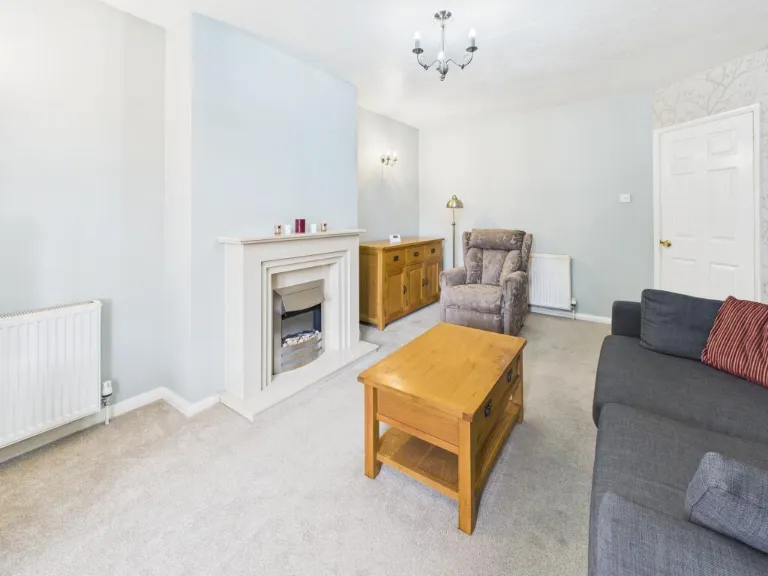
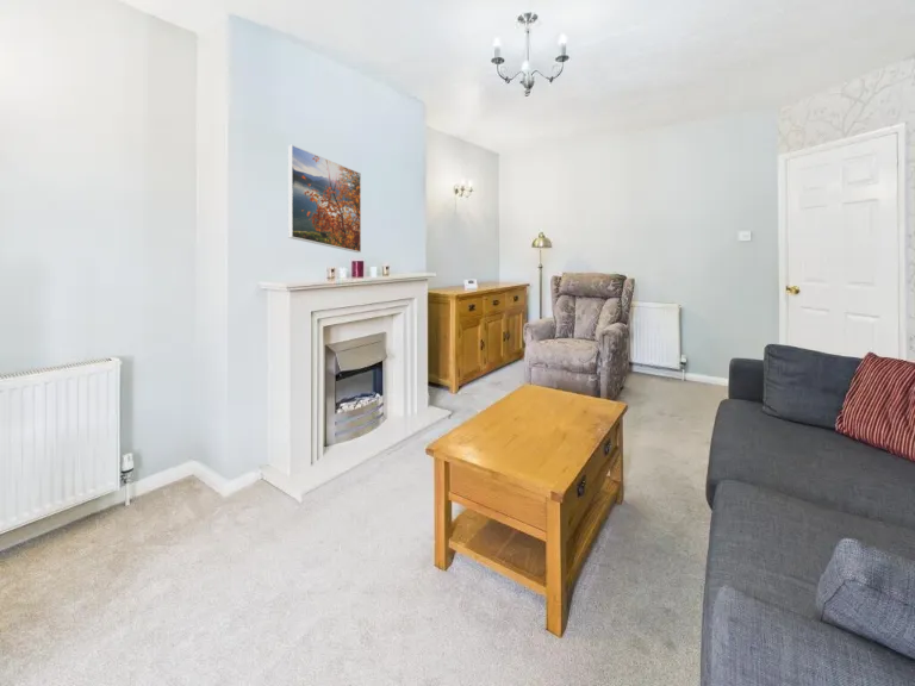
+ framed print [287,144,362,254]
